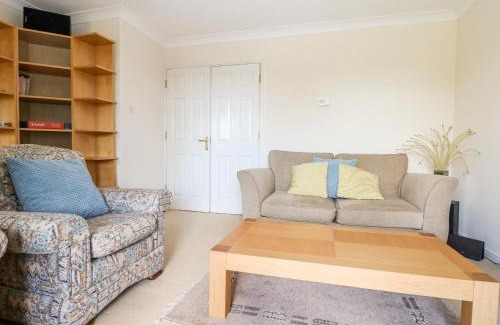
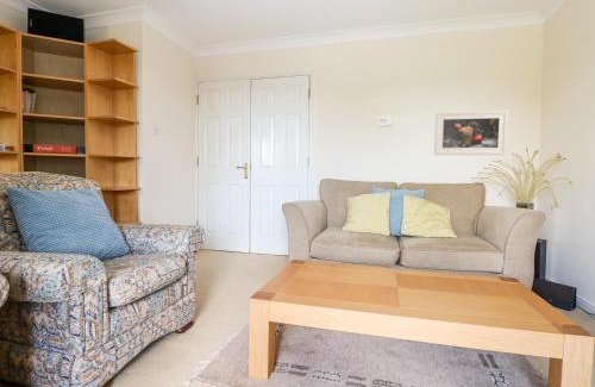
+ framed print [433,110,509,156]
